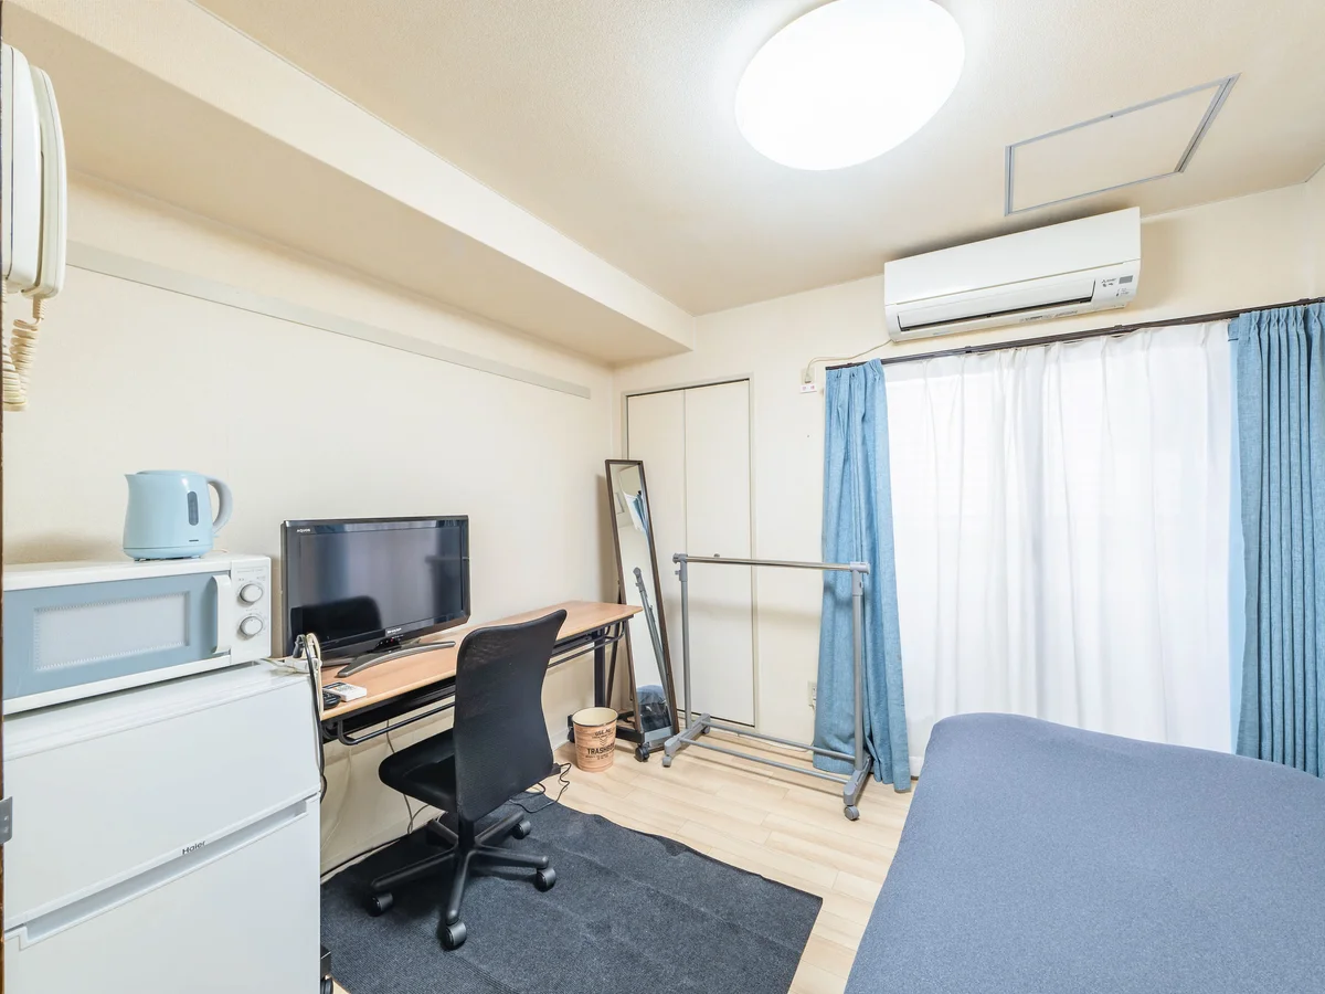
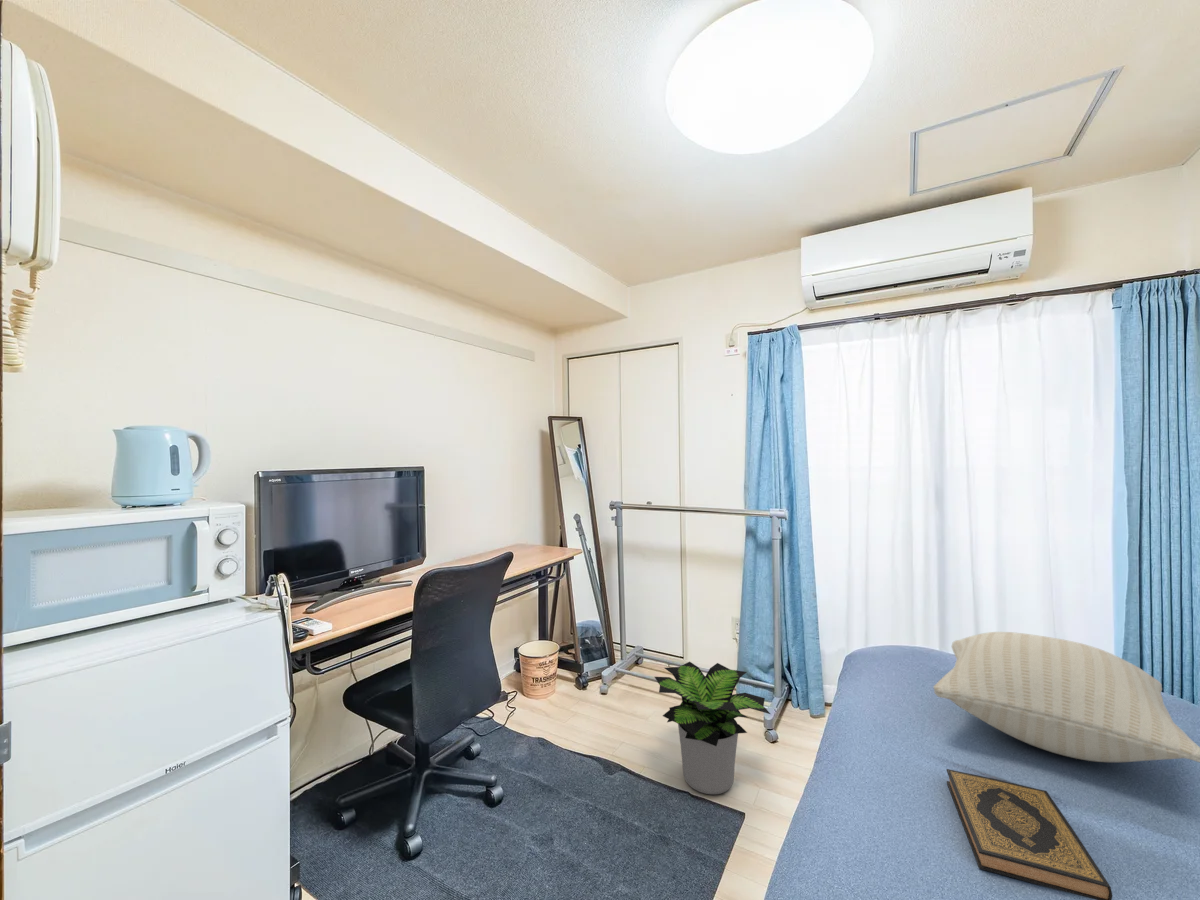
+ pillow [932,631,1200,763]
+ hardback book [946,768,1113,900]
+ potted plant [654,661,771,795]
